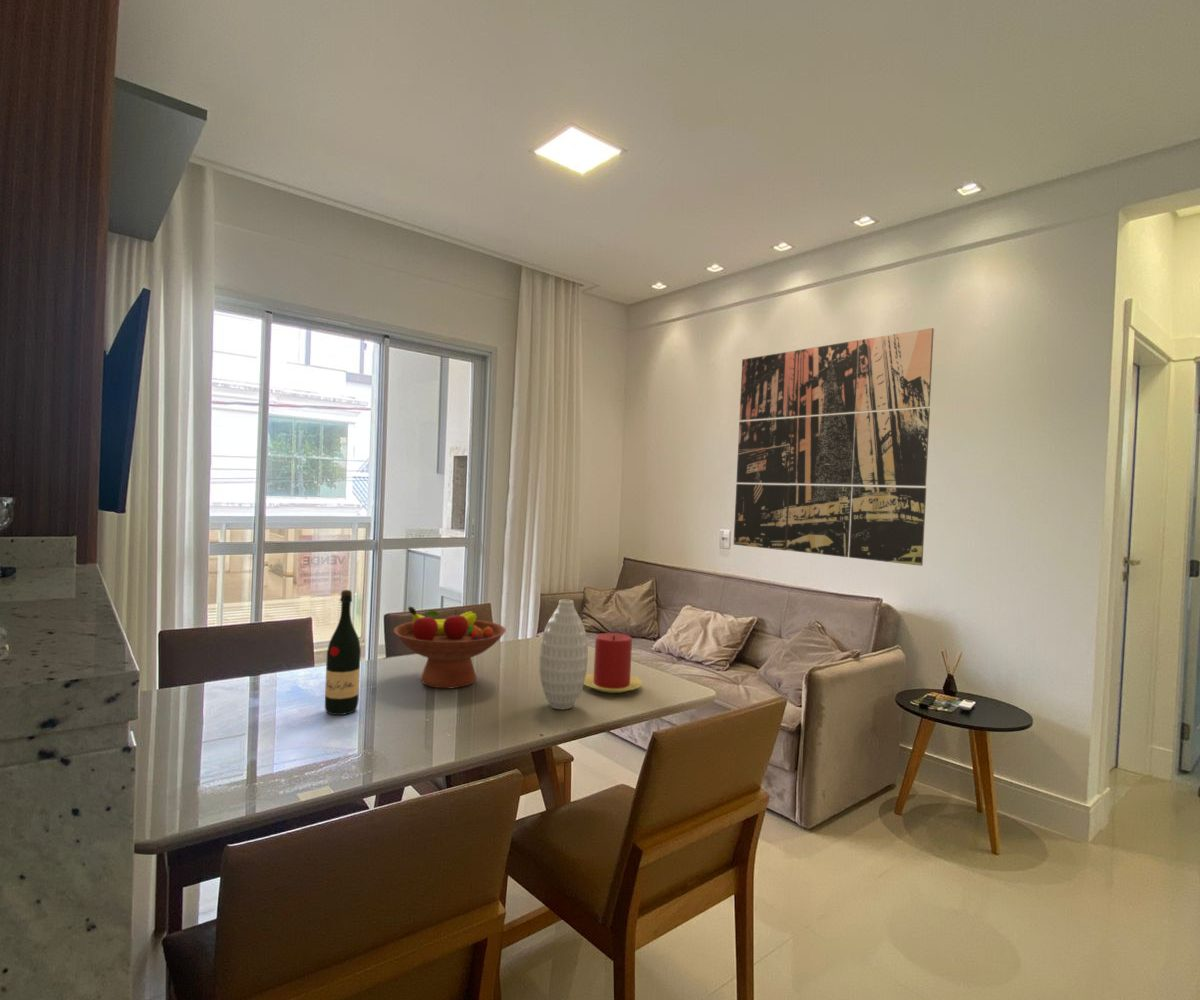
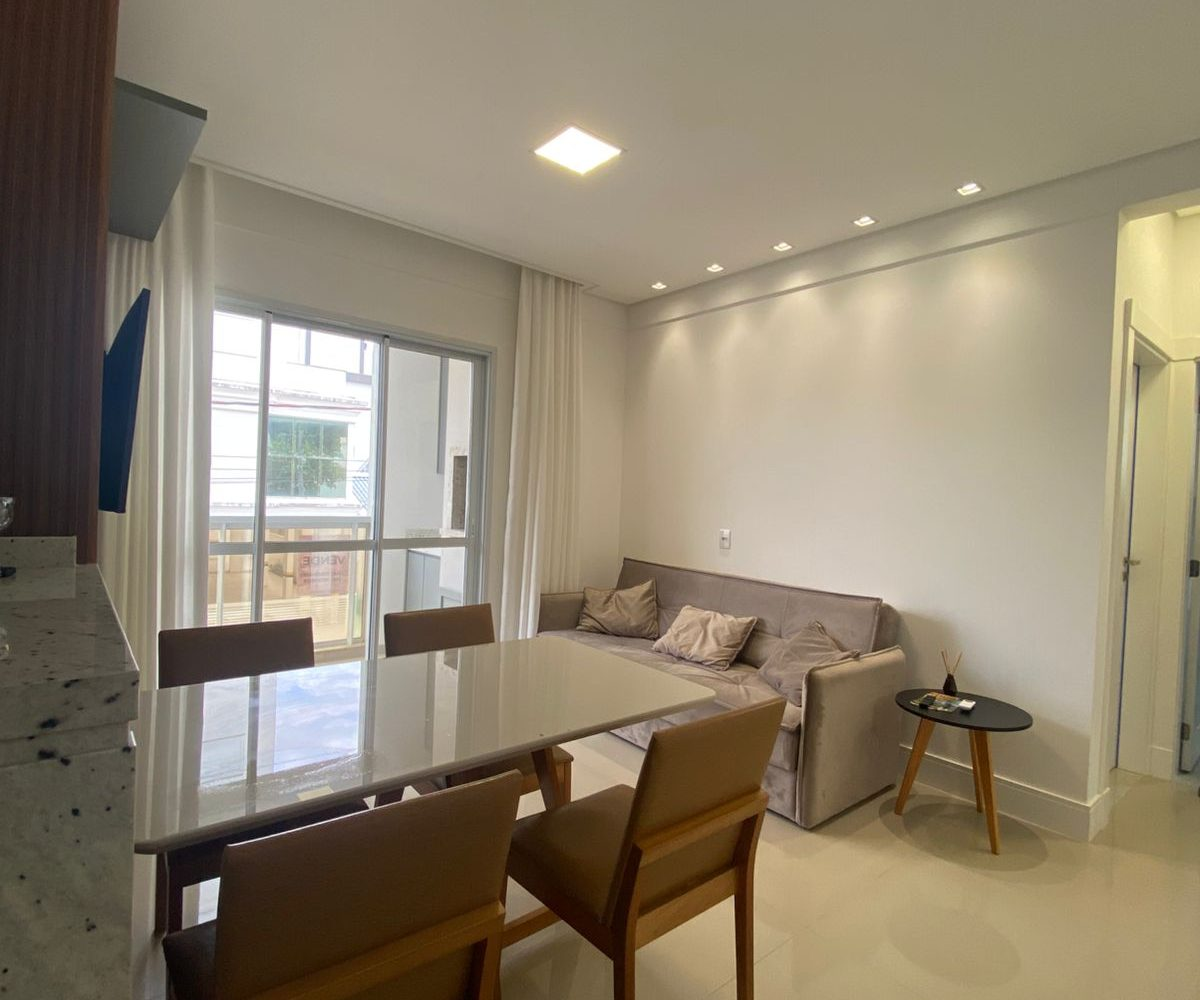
- candle [583,632,643,694]
- fruit bowl [393,605,507,690]
- vase [538,598,589,710]
- wall art [733,327,935,567]
- wine bottle [324,589,362,716]
